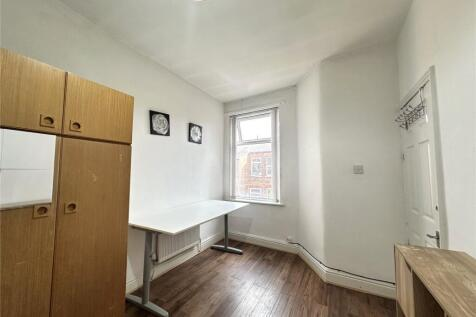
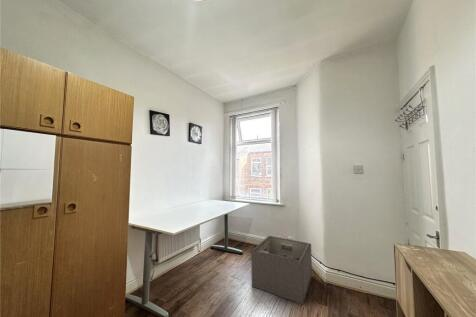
+ storage box [250,235,313,305]
